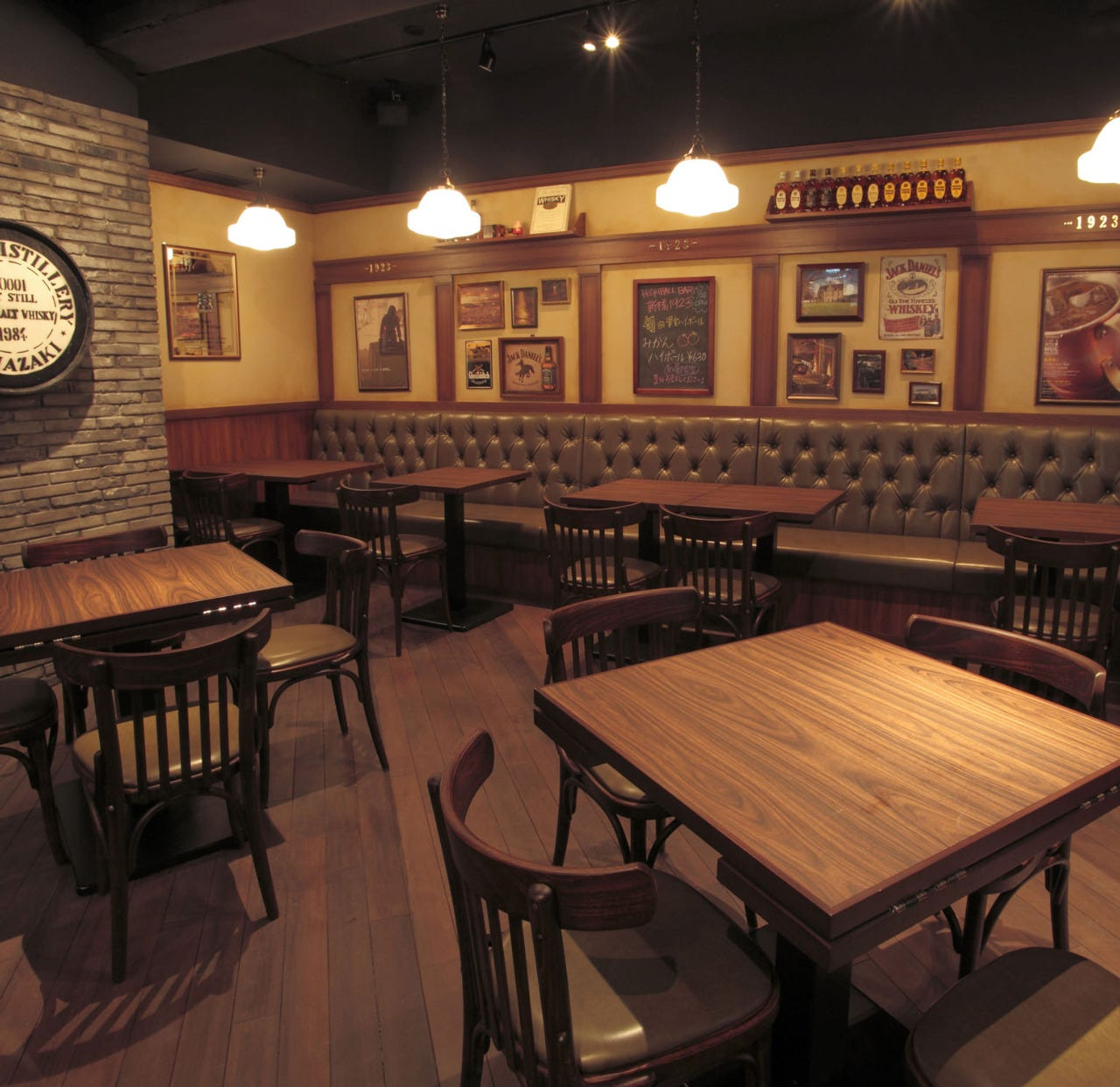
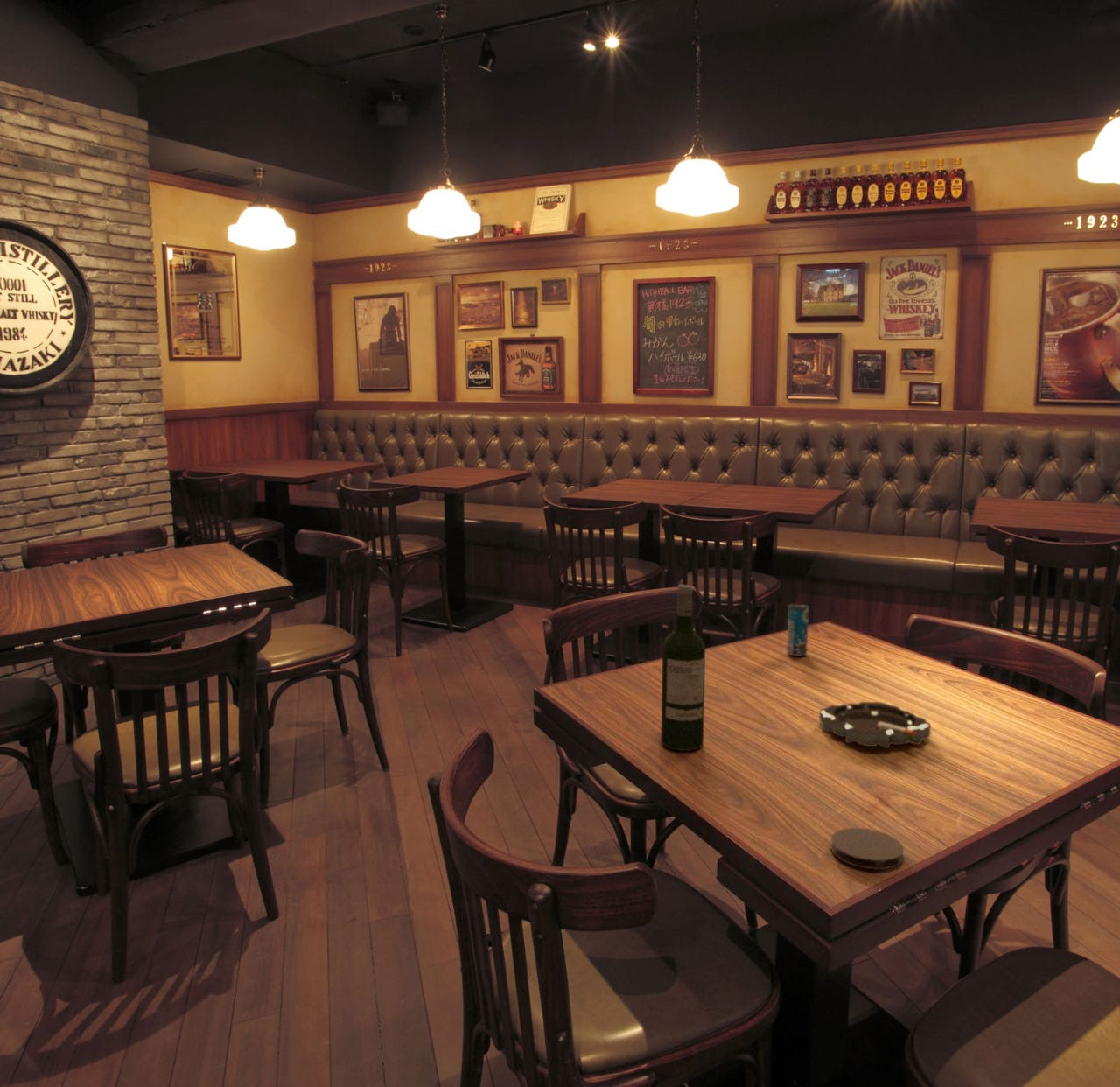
+ ashtray [818,701,932,750]
+ coaster [830,827,905,870]
+ beverage can [786,603,809,657]
+ wine bottle [660,584,706,752]
